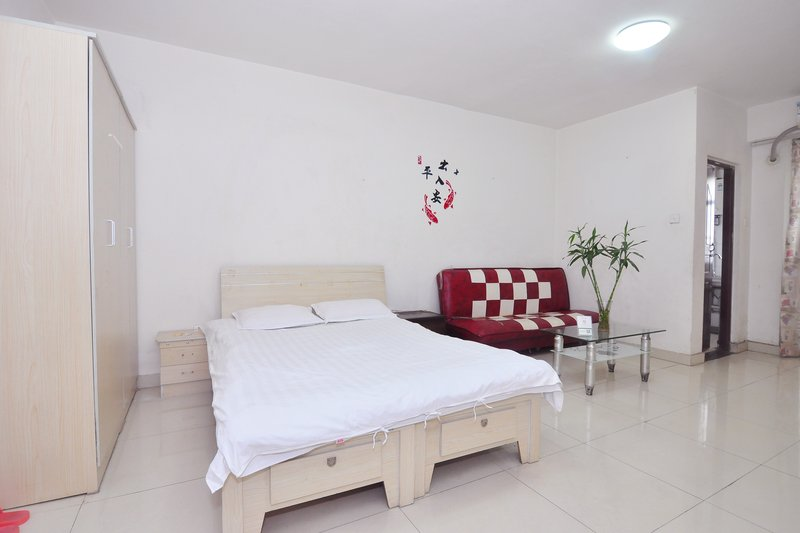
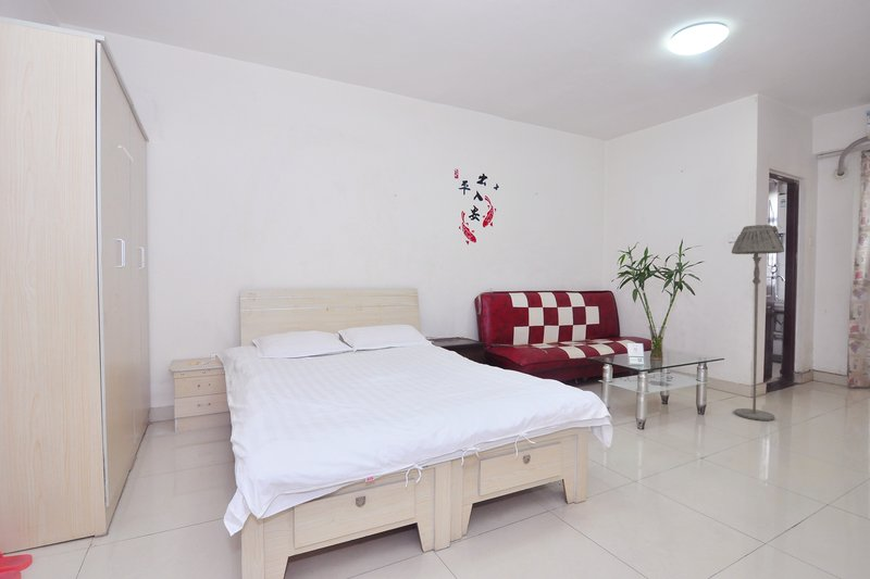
+ floor lamp [731,224,785,421]
